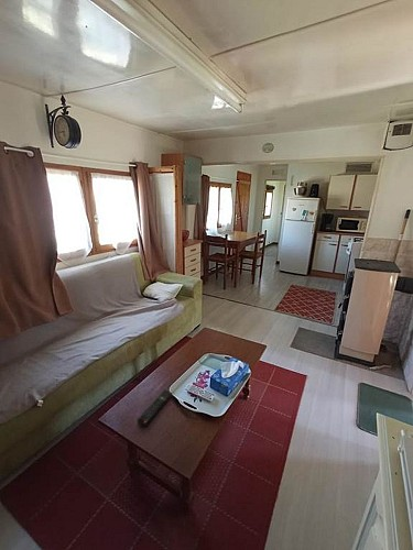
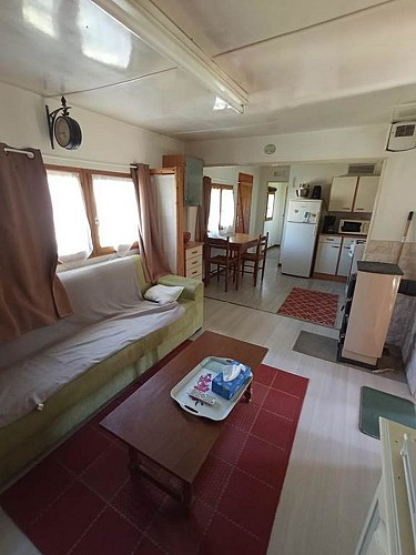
- remote control [137,388,174,427]
